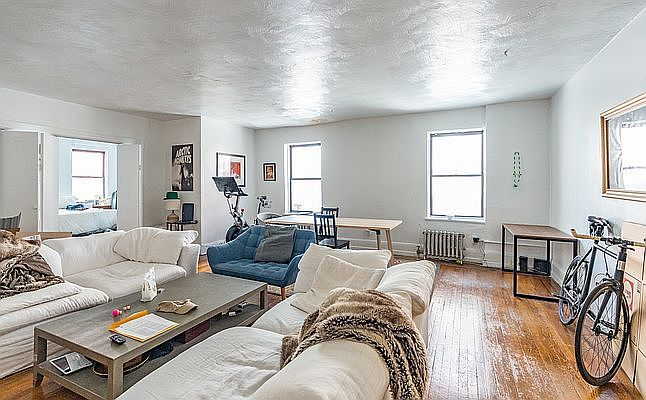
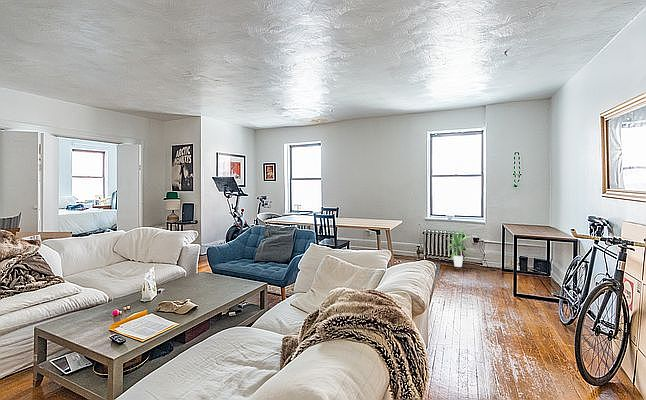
+ indoor plant [444,228,473,268]
